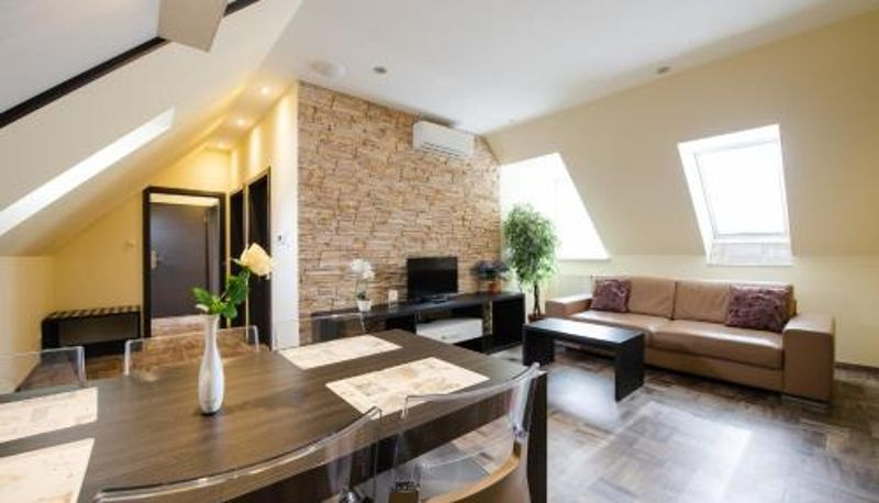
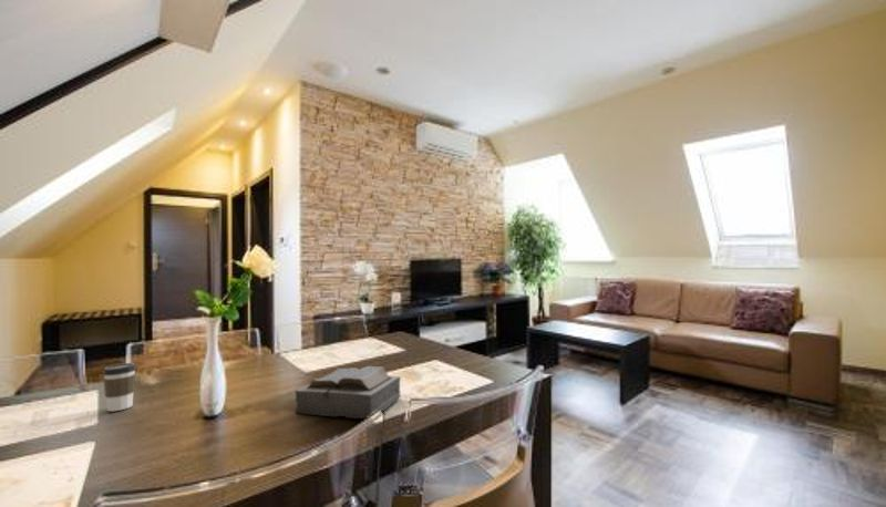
+ bible [293,365,402,420]
+ coffee cup [102,362,137,413]
